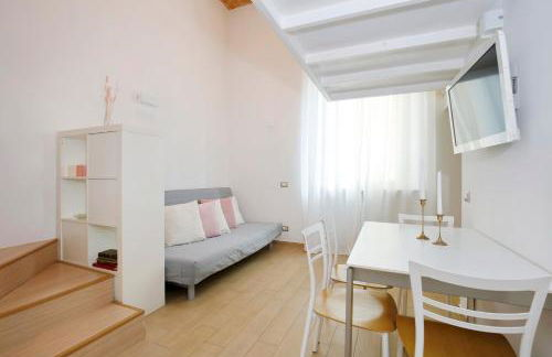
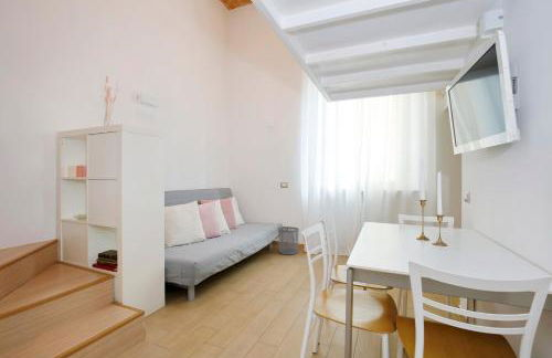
+ waste bin [277,225,300,255]
